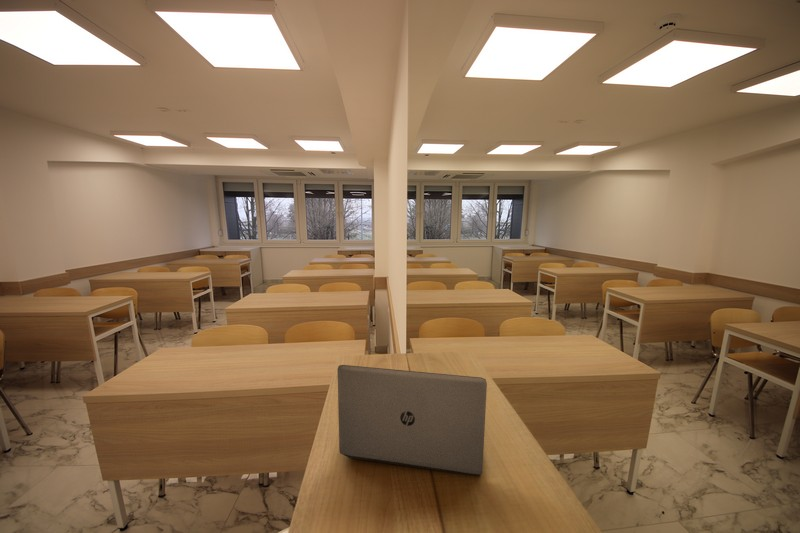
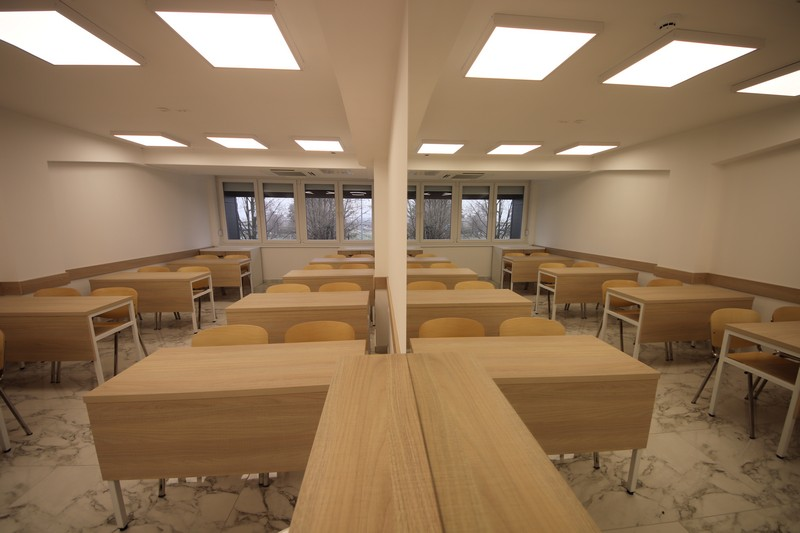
- laptop [337,364,488,476]
